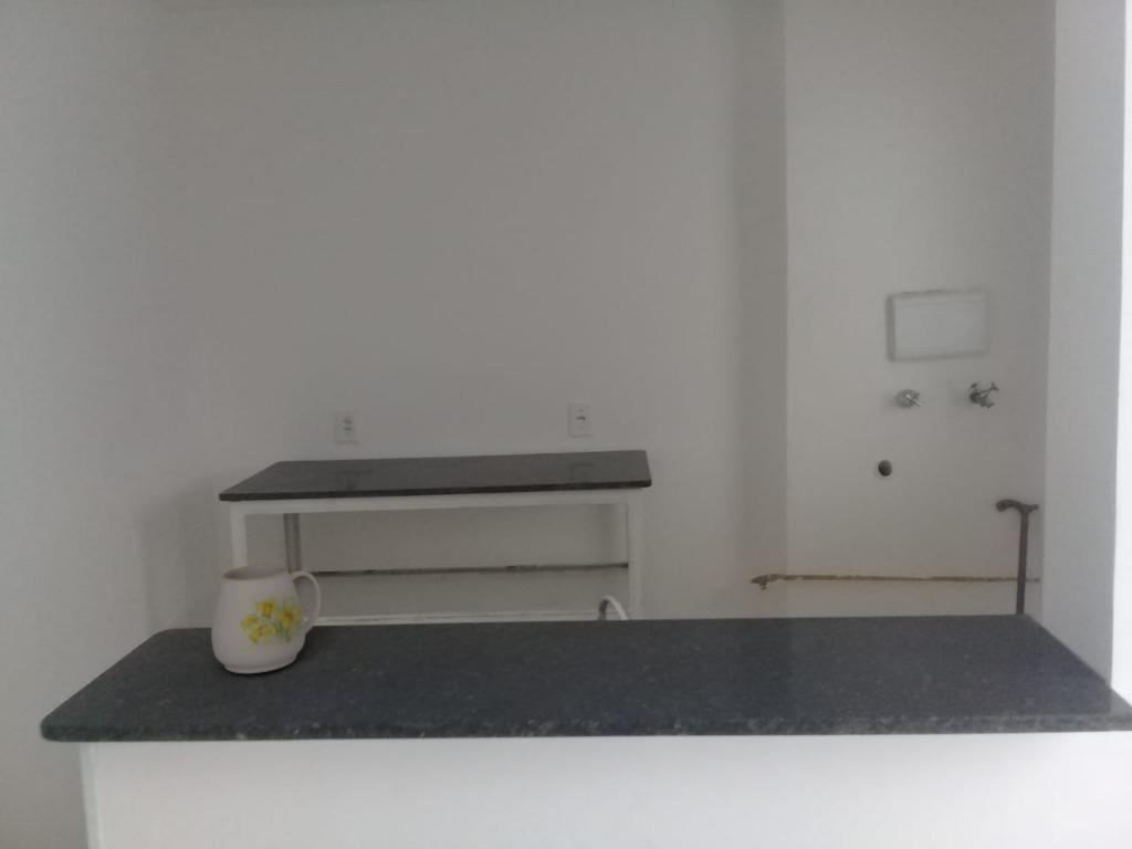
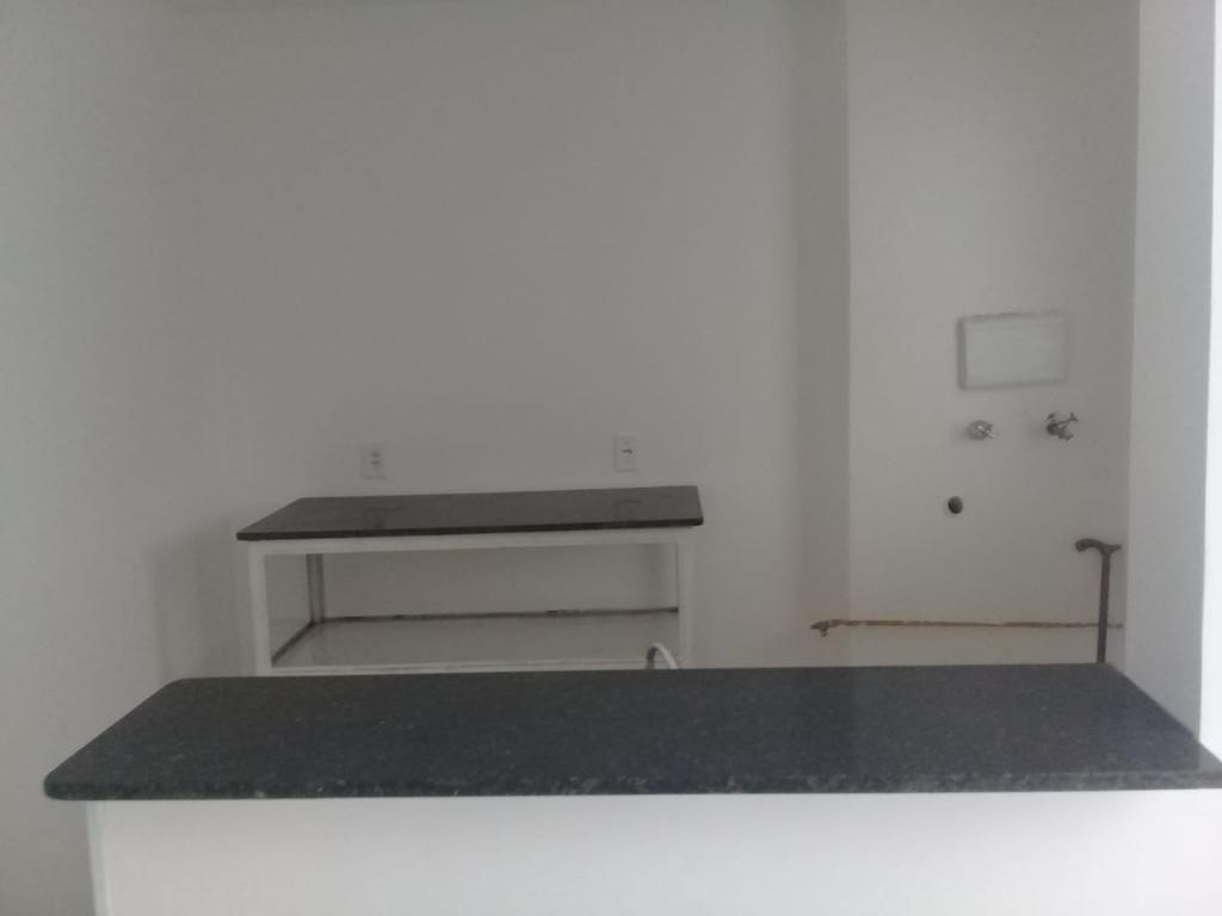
- mug [210,564,322,674]
